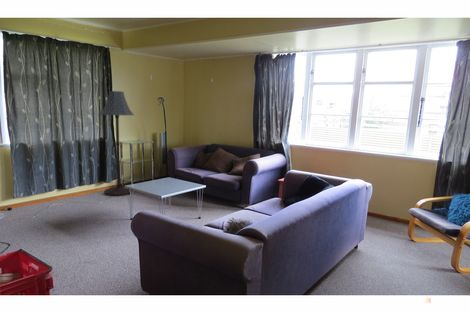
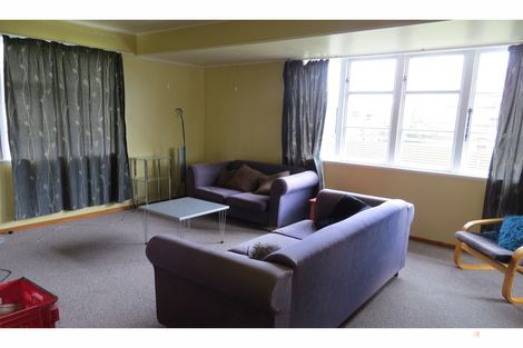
- floor lamp [99,90,135,197]
